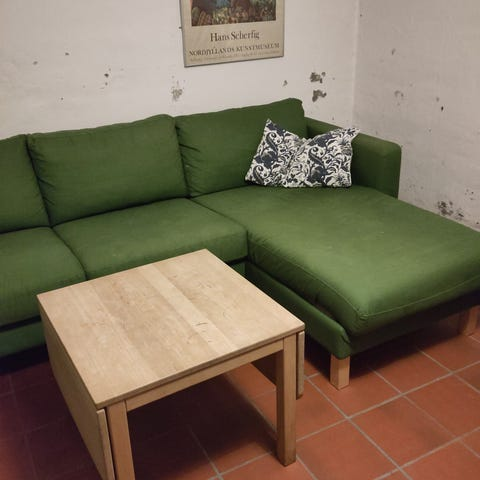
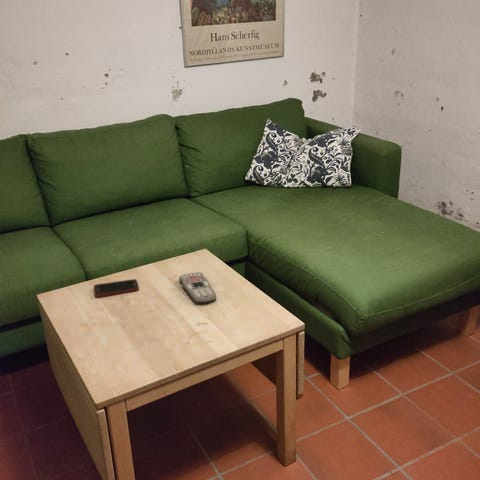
+ cell phone [93,278,140,298]
+ remote control [178,271,217,304]
